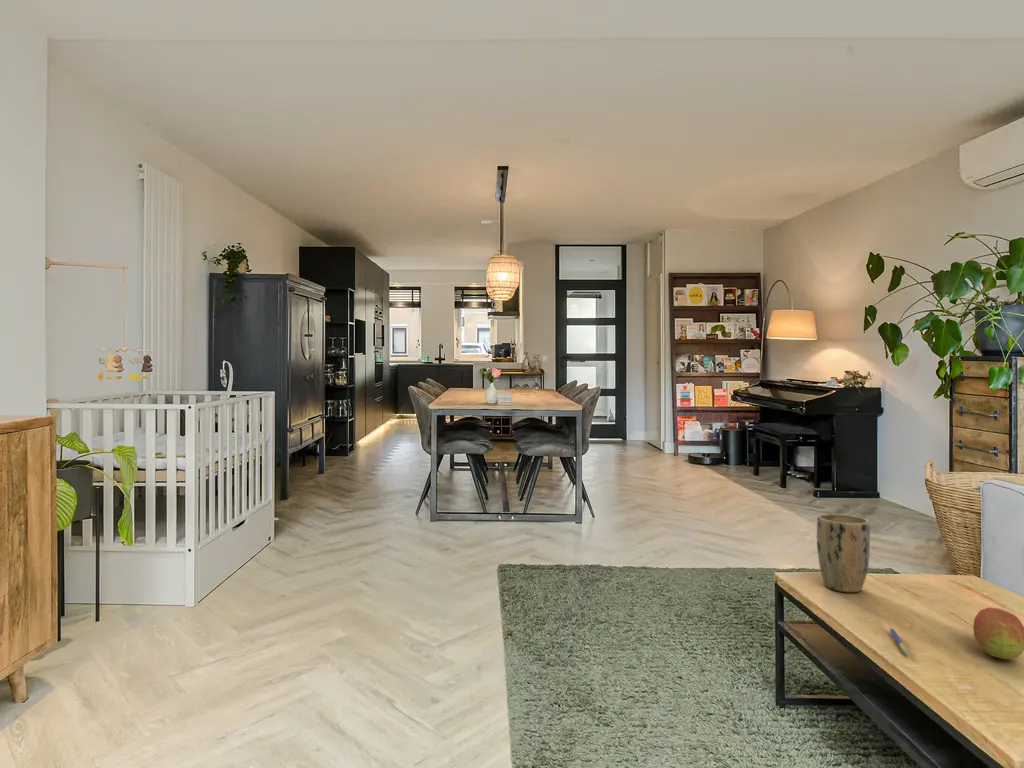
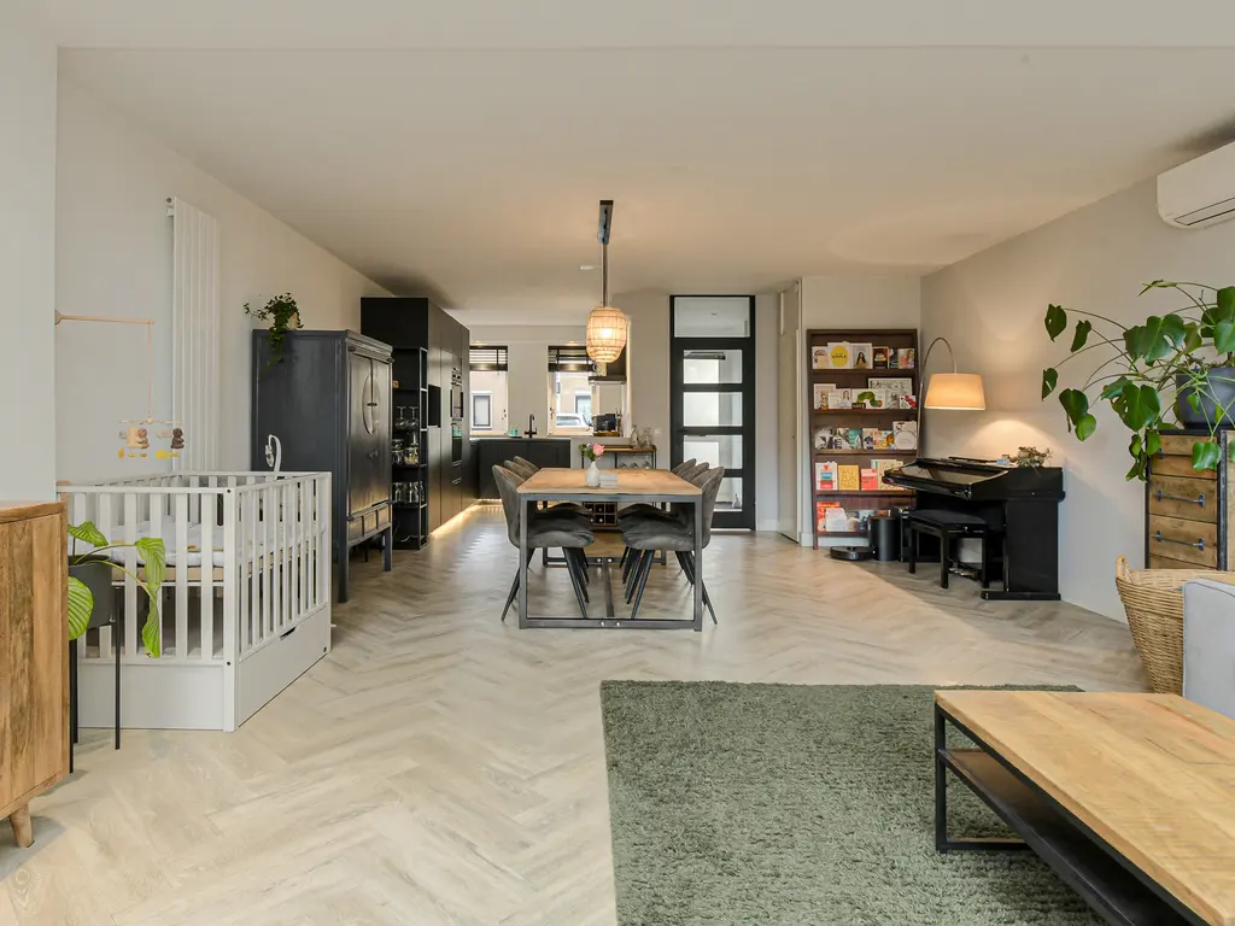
- pen [889,627,910,657]
- fruit [972,607,1024,660]
- plant pot [816,513,871,593]
